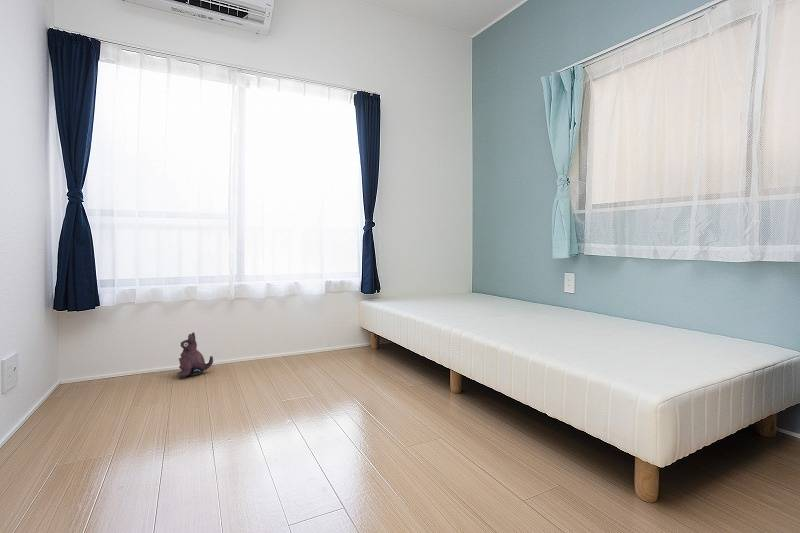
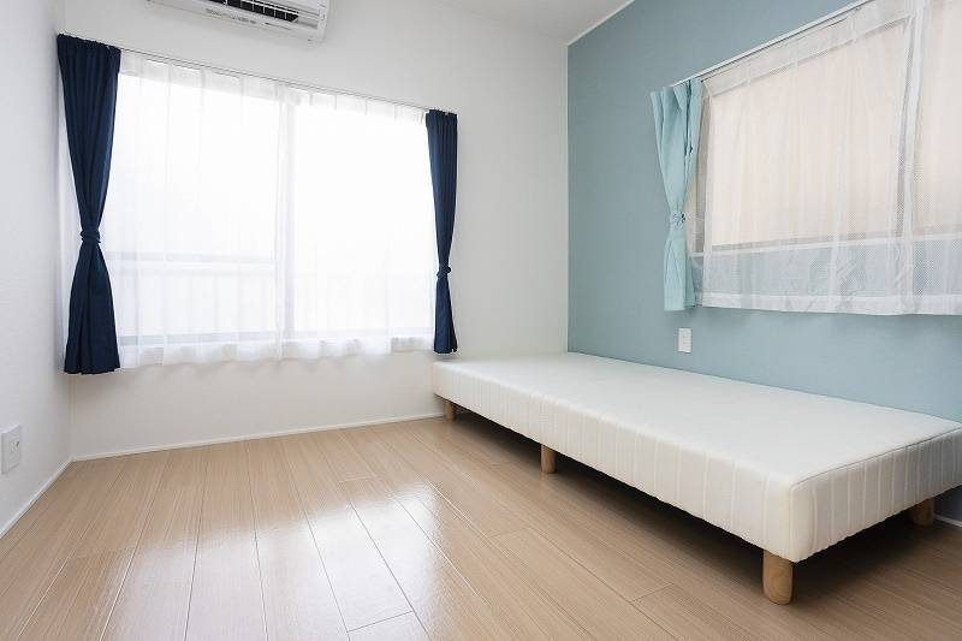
- plush toy [178,332,214,379]
